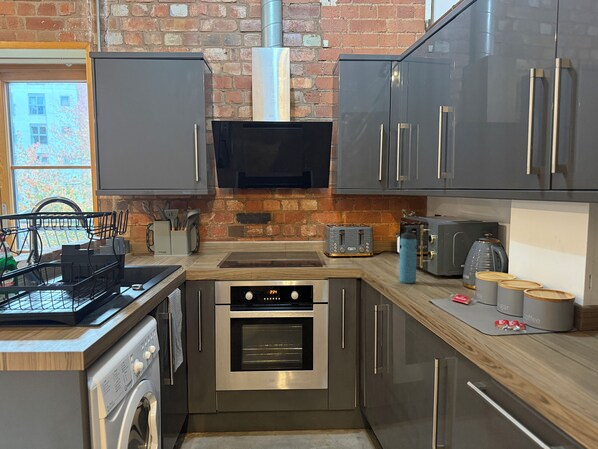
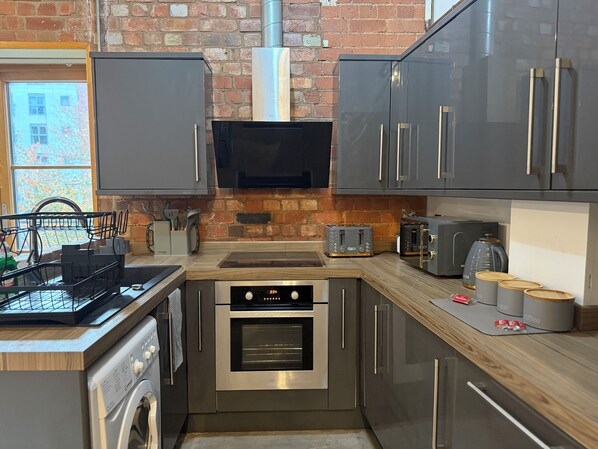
- water bottle [398,228,418,284]
